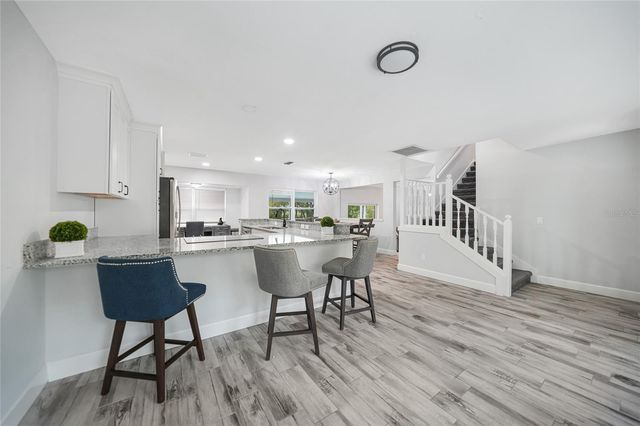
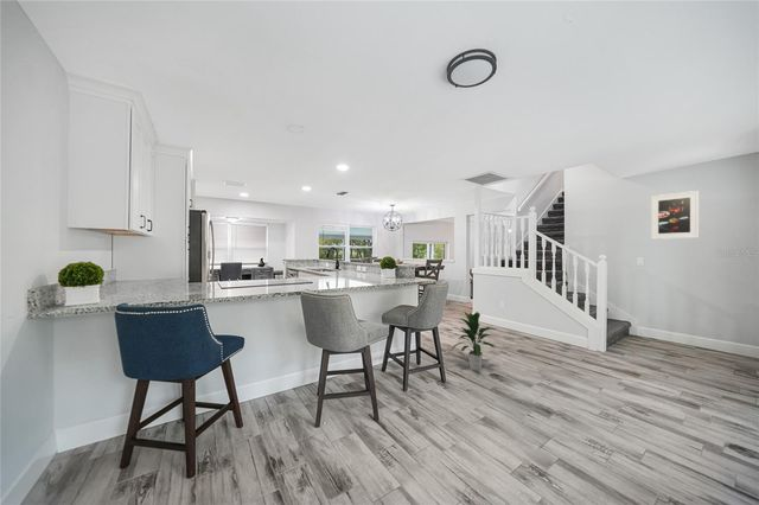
+ indoor plant [451,311,498,372]
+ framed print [650,190,700,241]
